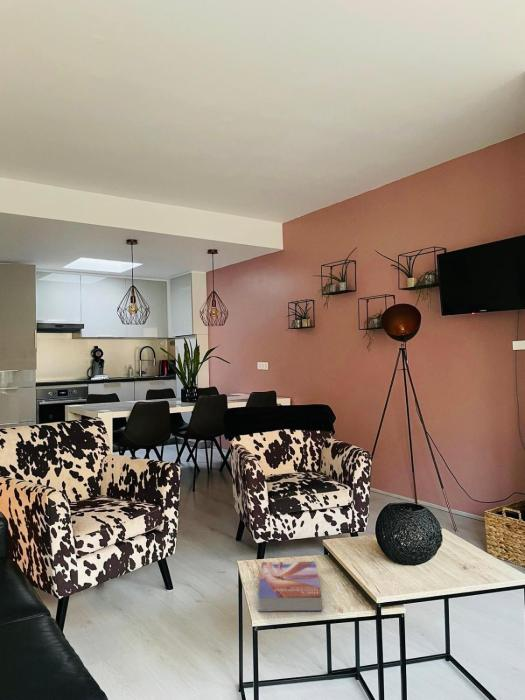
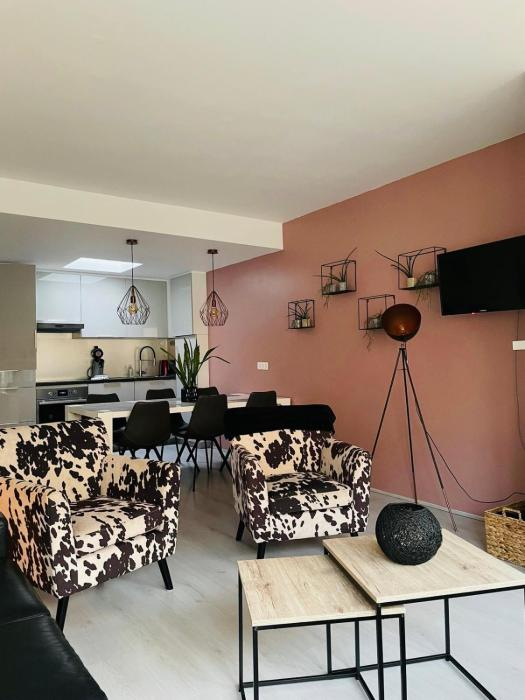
- textbook [257,561,323,613]
